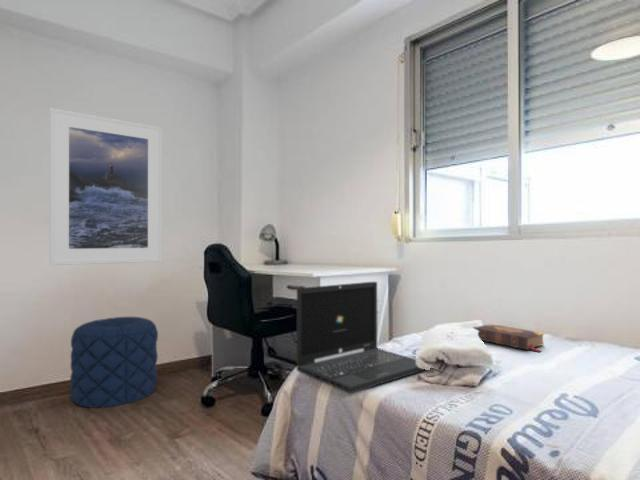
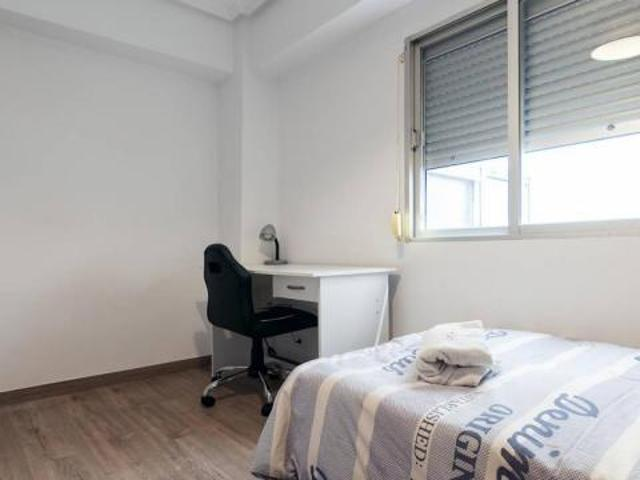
- book [472,323,545,353]
- laptop [296,281,426,395]
- pouf [69,316,159,409]
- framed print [49,107,164,266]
